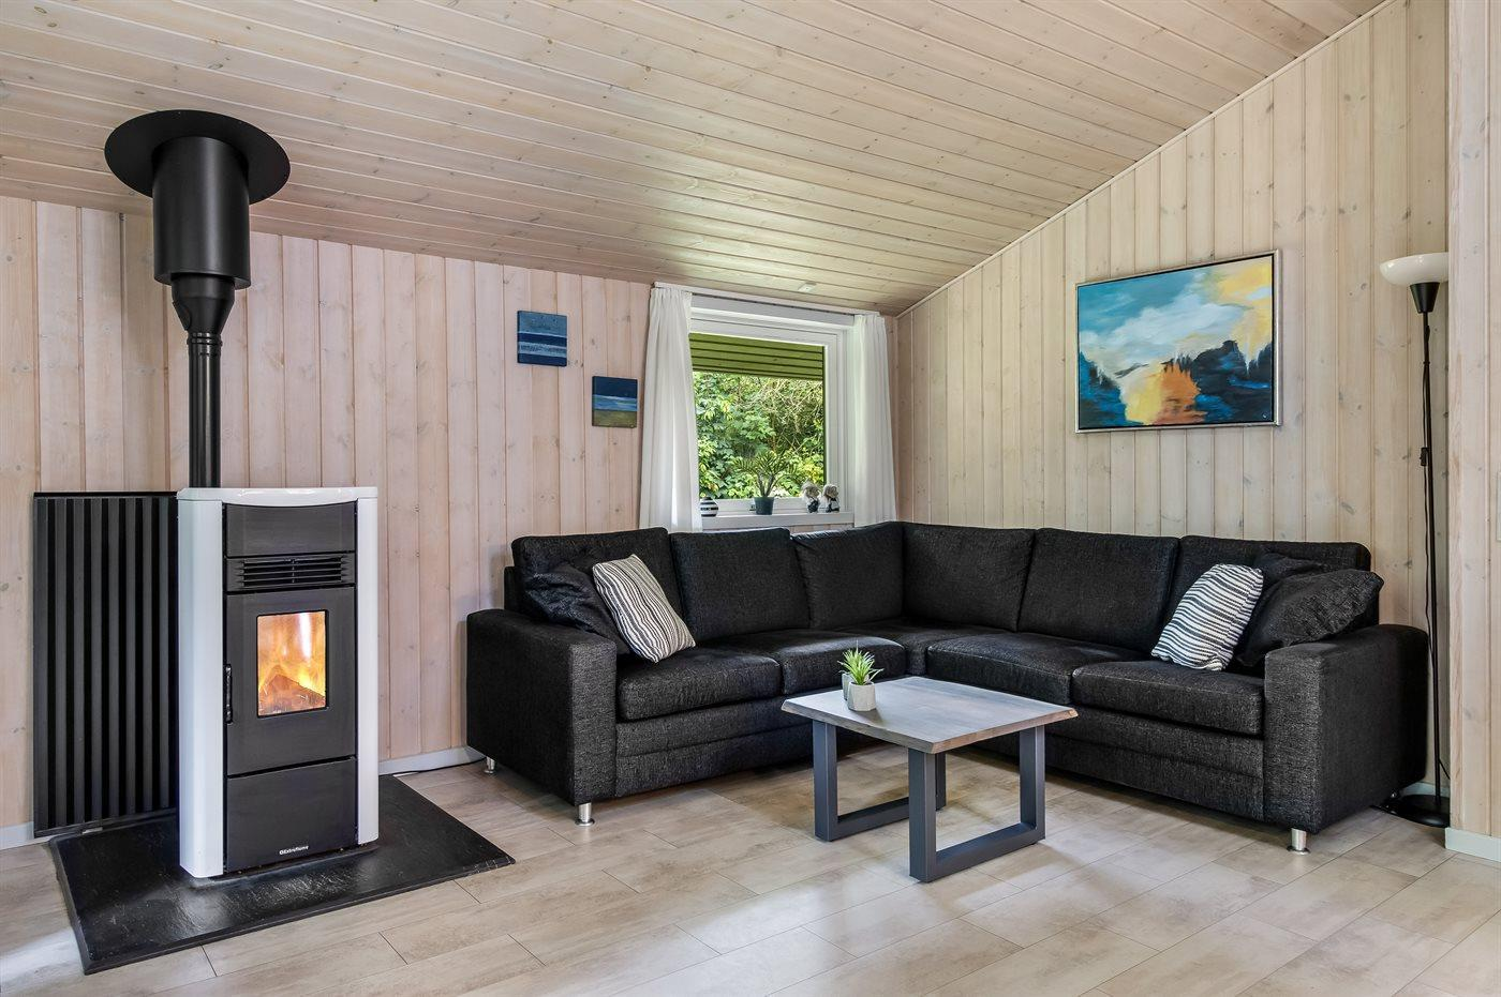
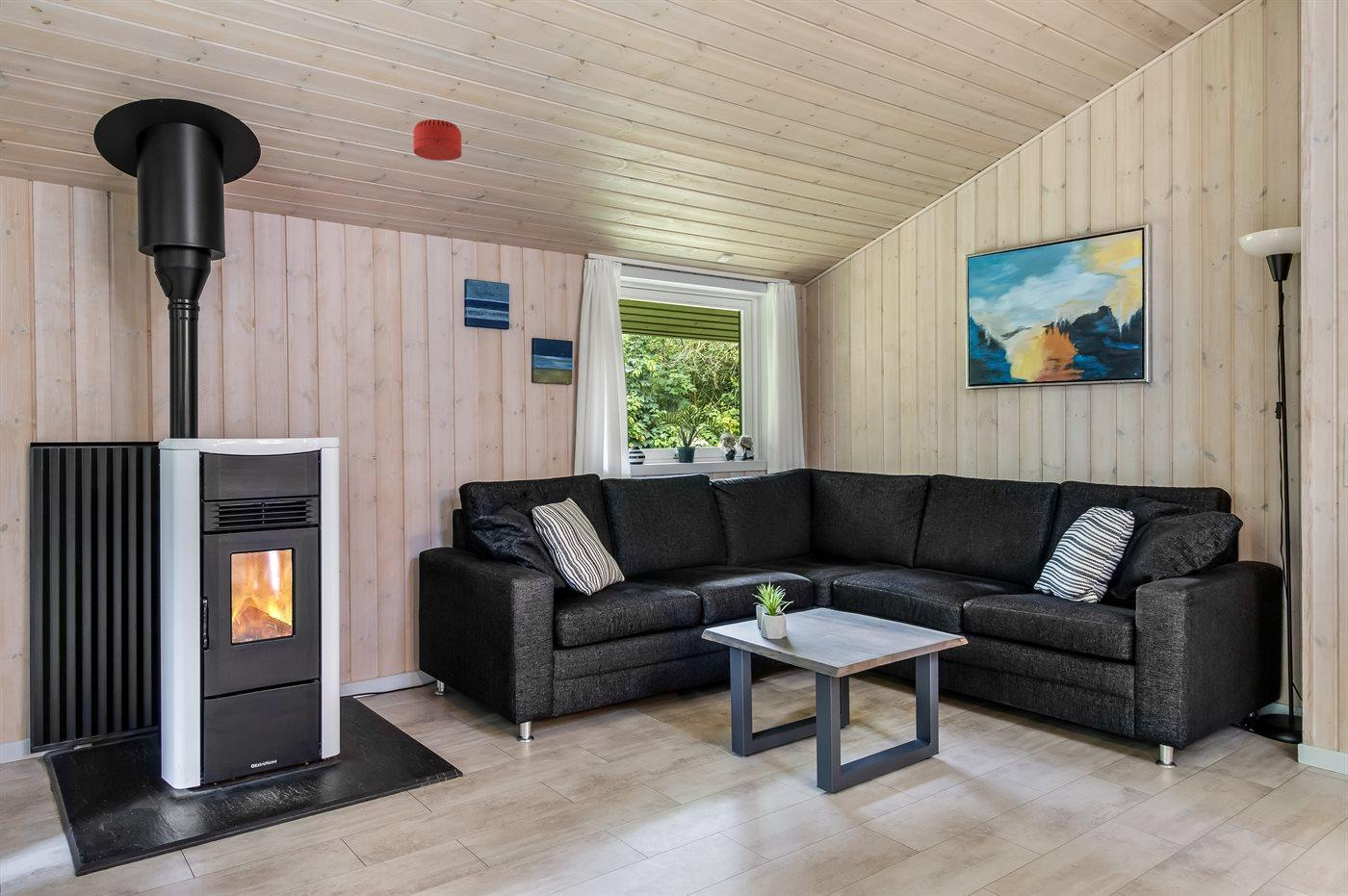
+ smoke detector [412,118,462,162]
